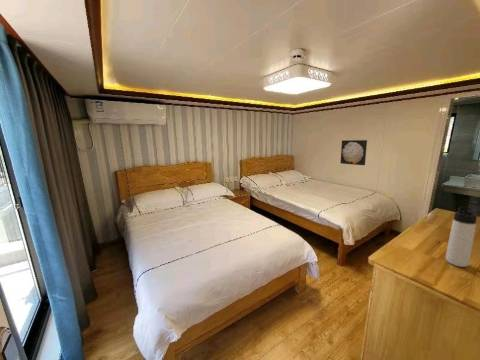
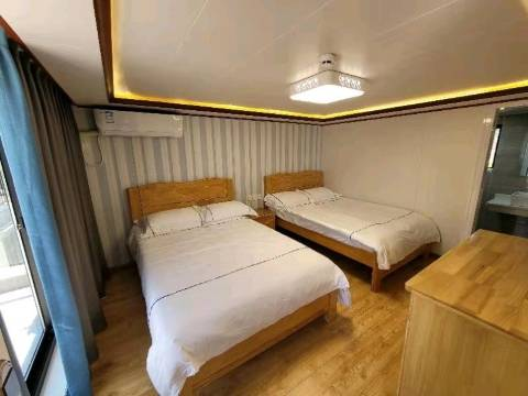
- thermos bottle [445,206,478,268]
- wall art [340,139,368,166]
